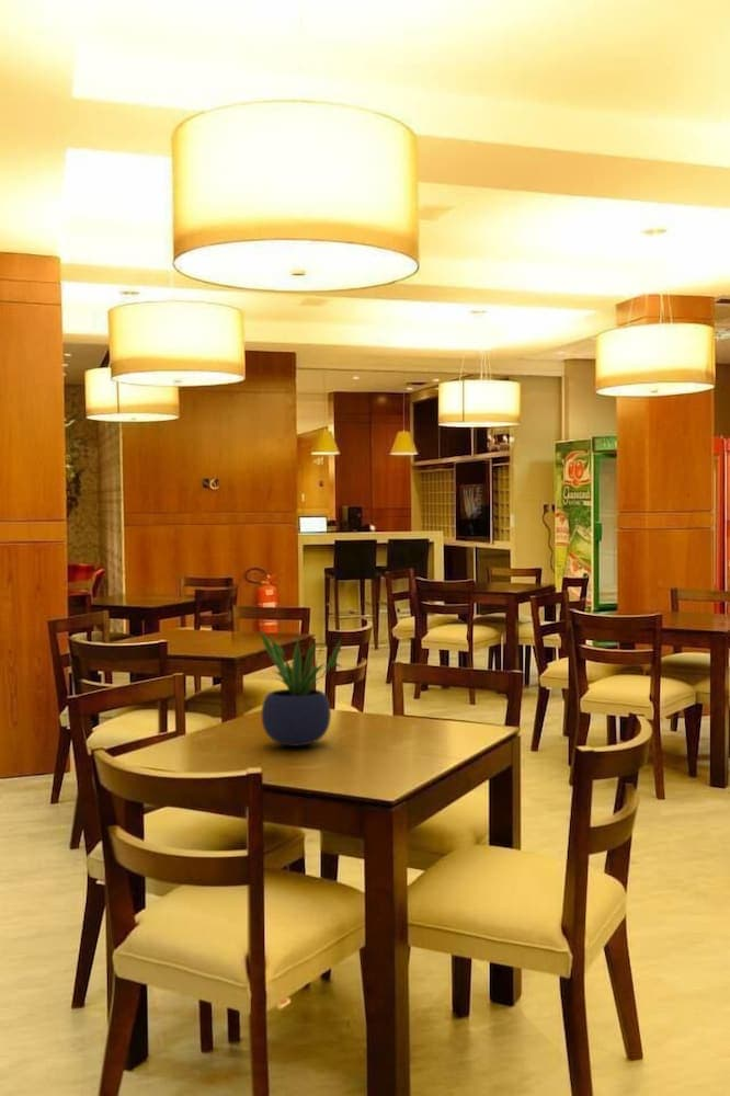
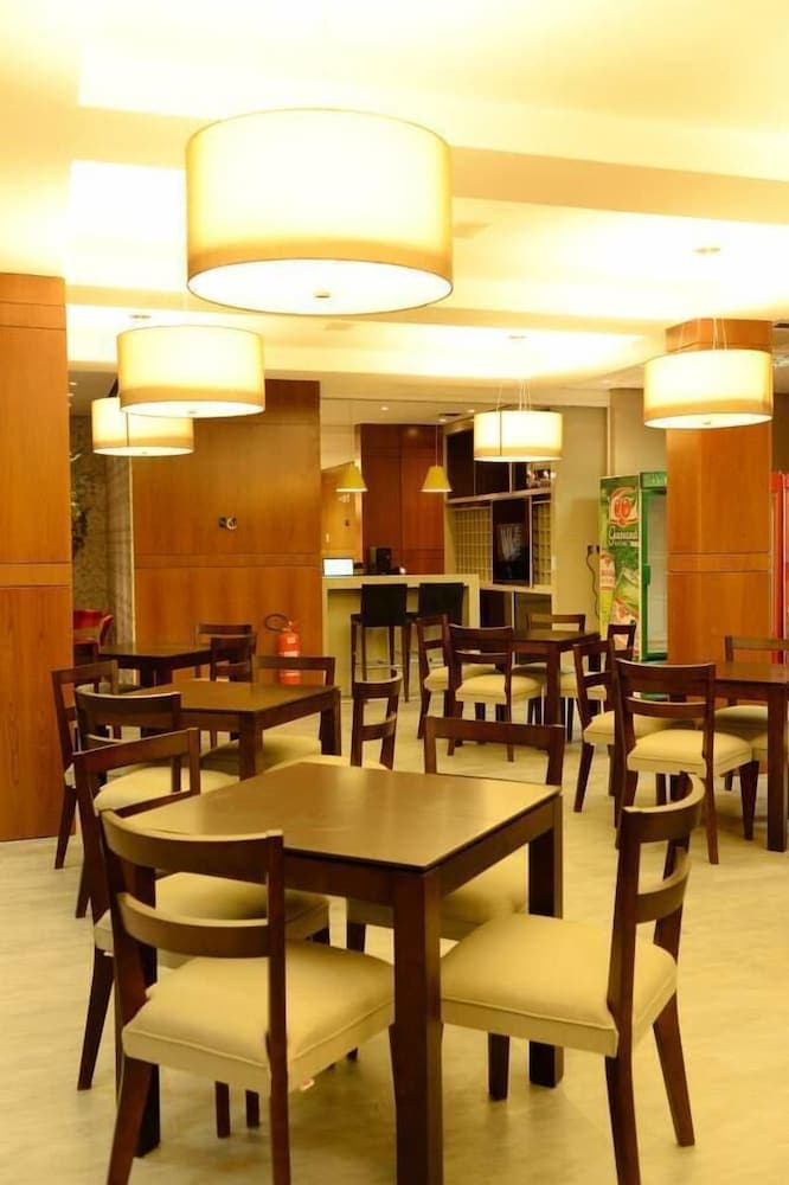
- potted plant [259,628,344,747]
